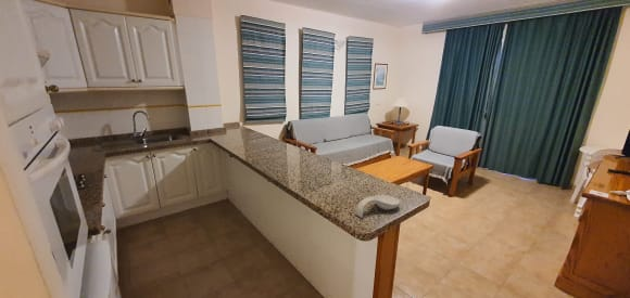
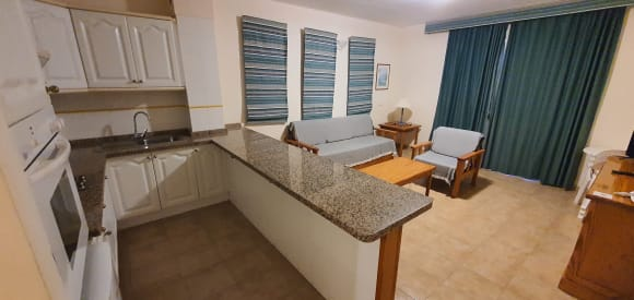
- spoon rest [354,194,401,219]
